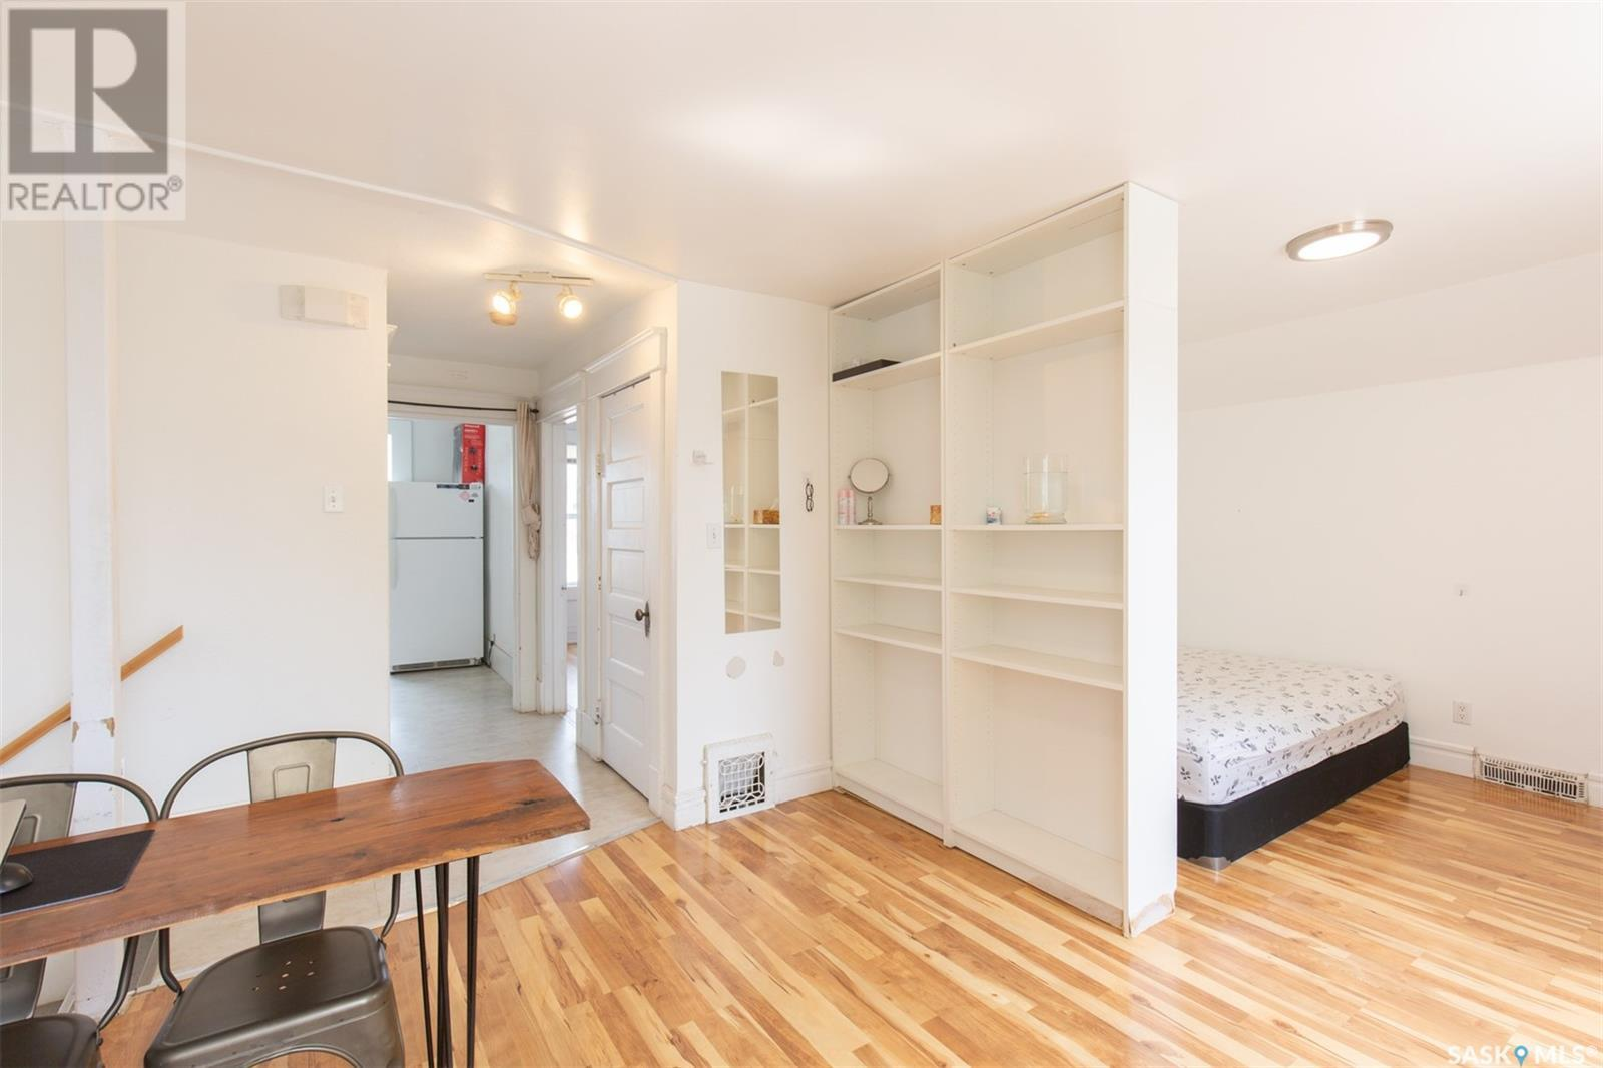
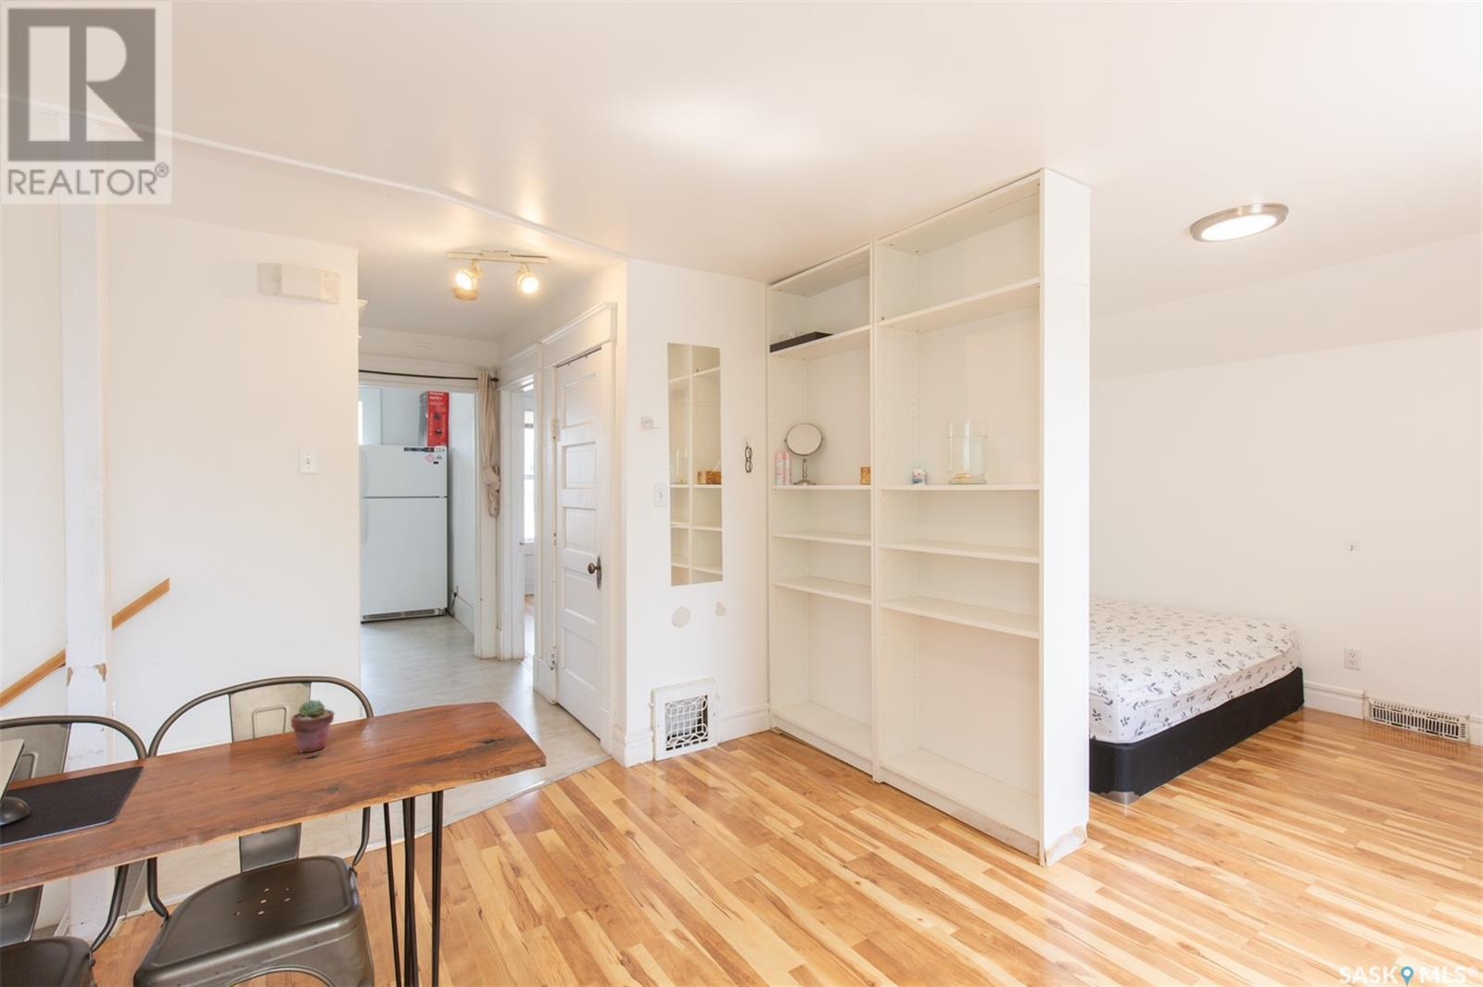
+ potted succulent [290,699,335,753]
